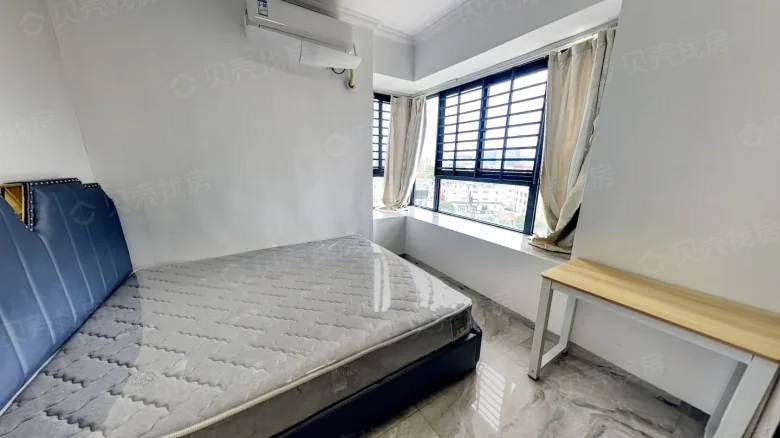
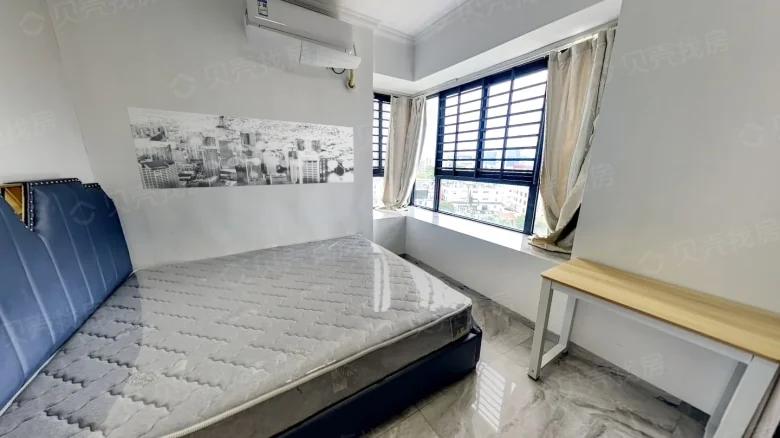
+ wall art [125,106,355,190]
